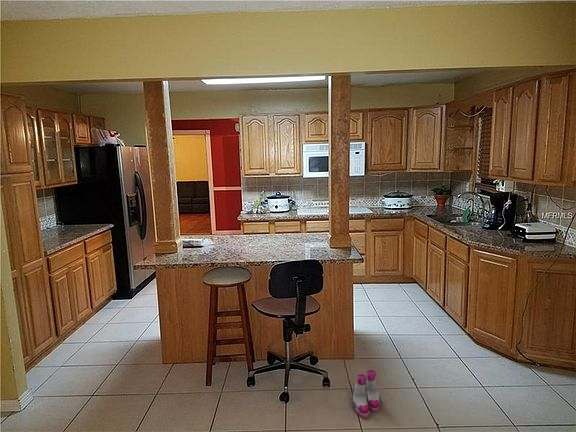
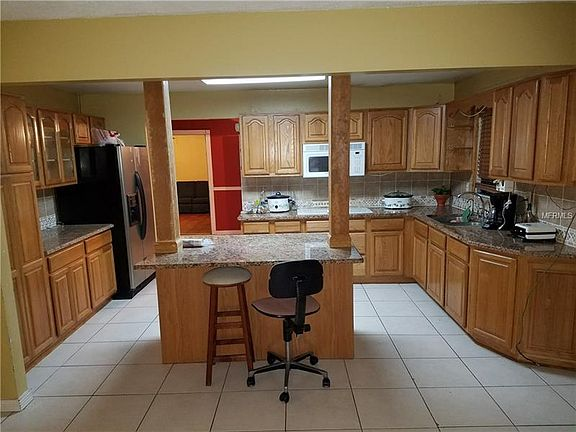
- boots [351,369,382,419]
